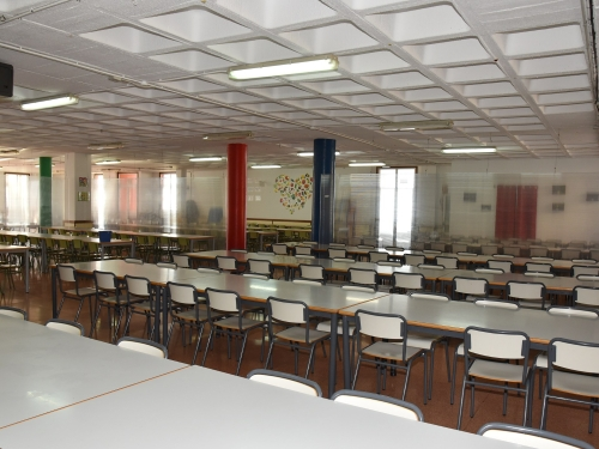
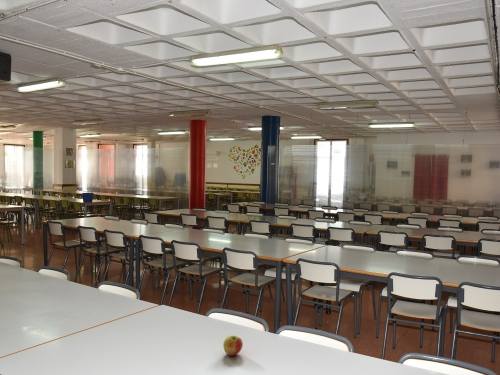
+ apple [222,335,244,357]
